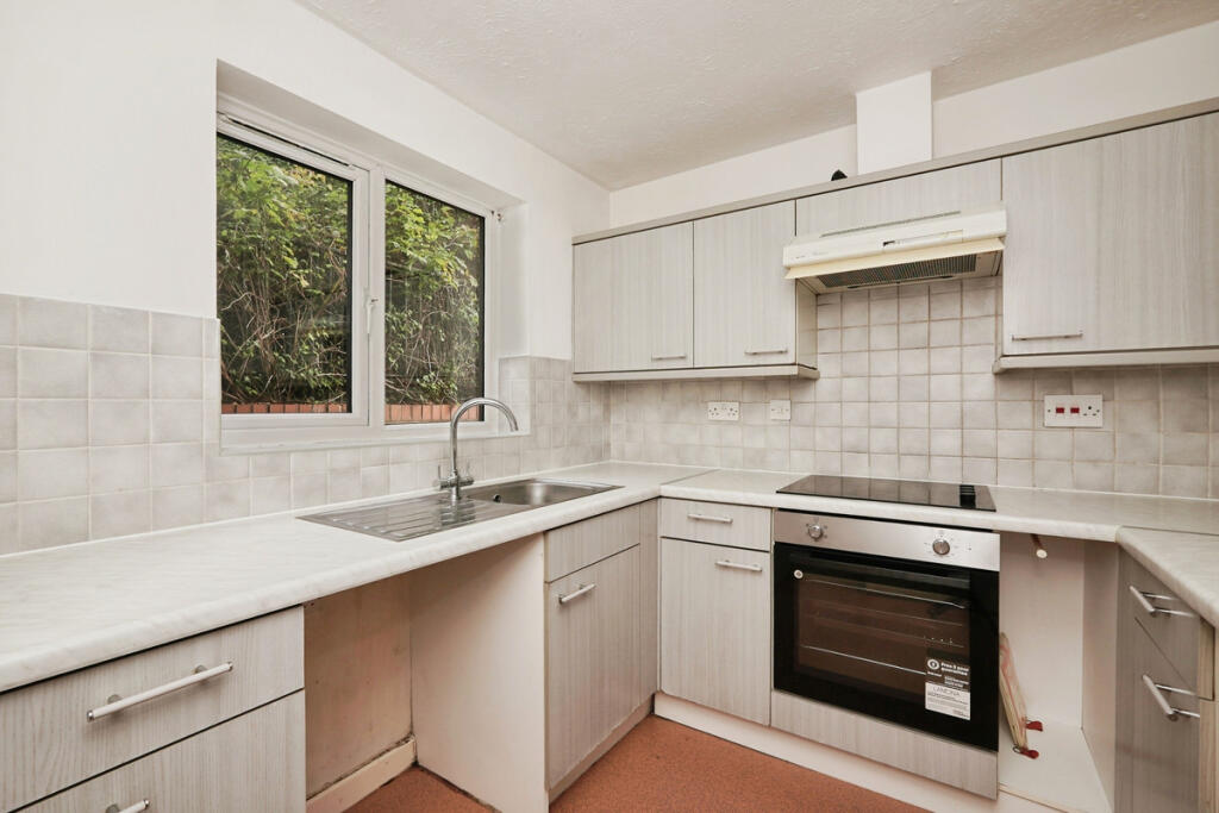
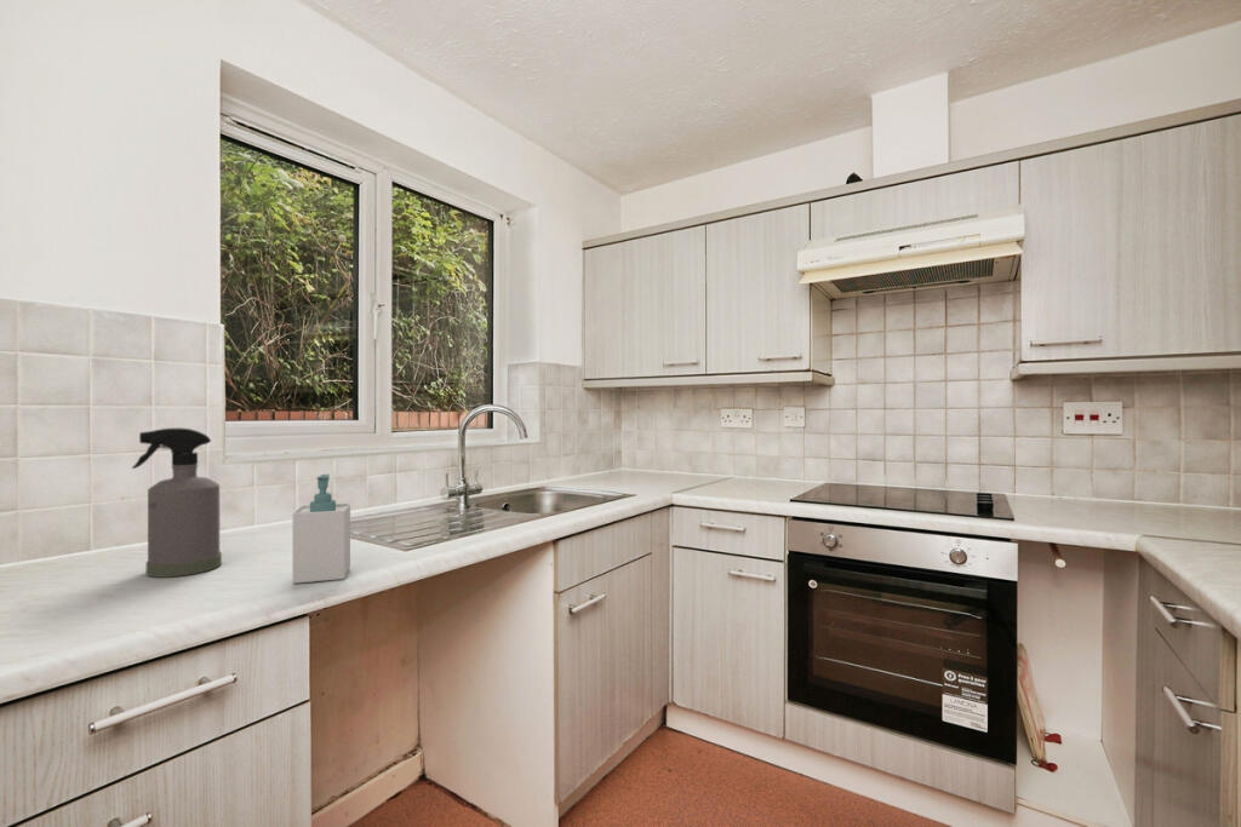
+ soap bottle [292,473,351,585]
+ spray bottle [131,427,223,579]
